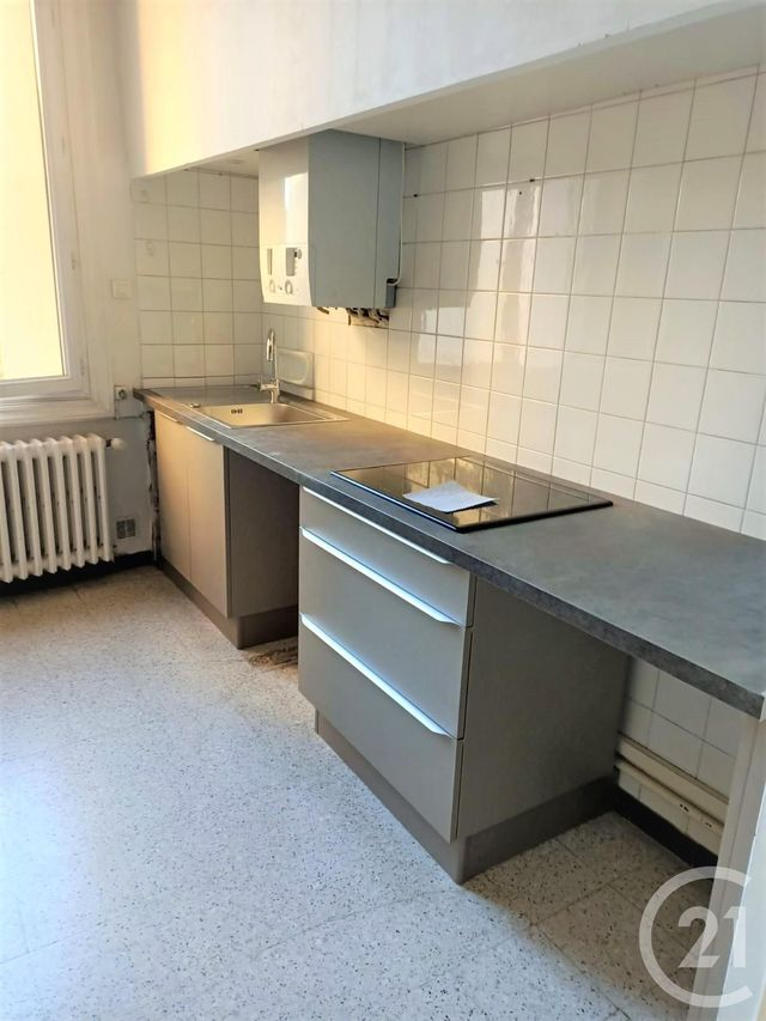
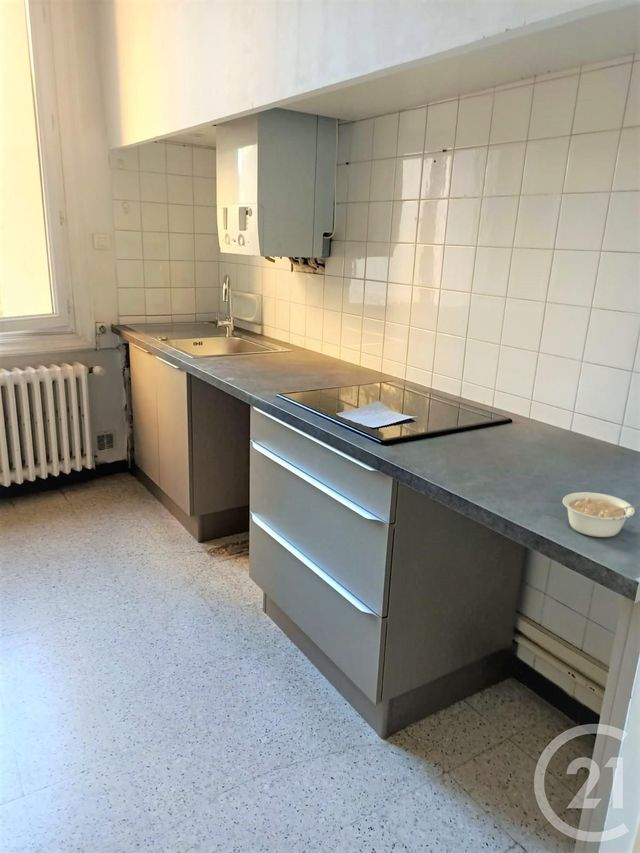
+ legume [562,491,640,538]
